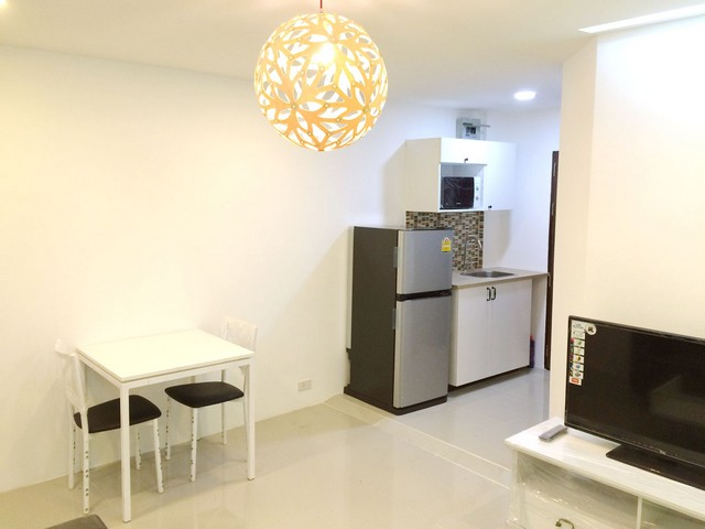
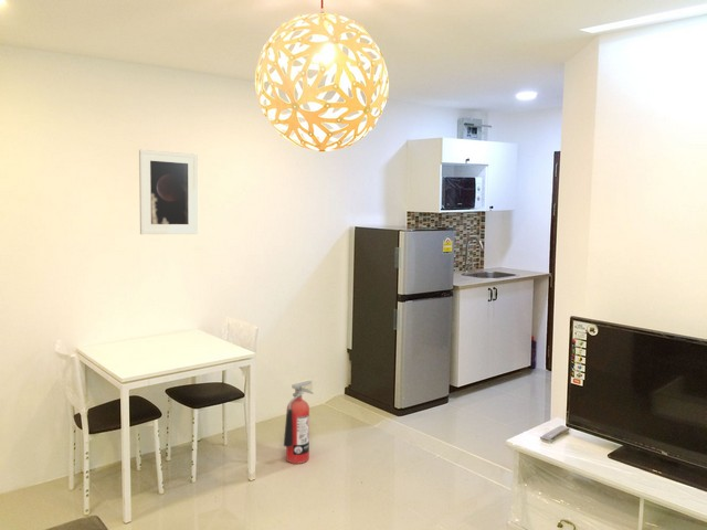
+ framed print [138,148,199,235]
+ fire extinguisher [283,380,315,465]
